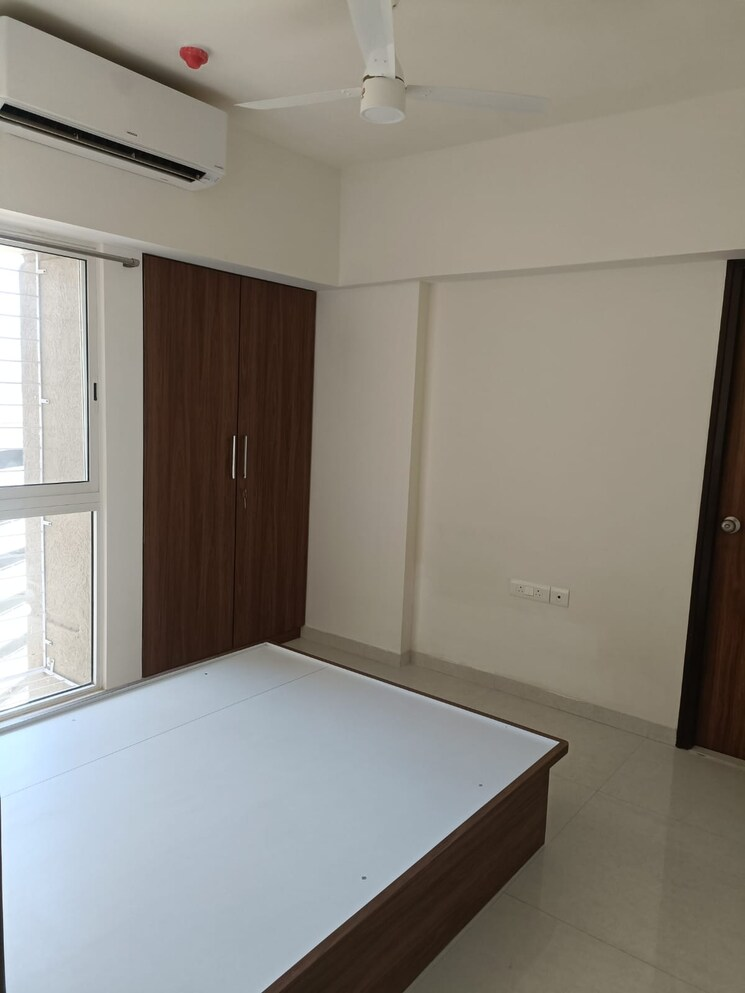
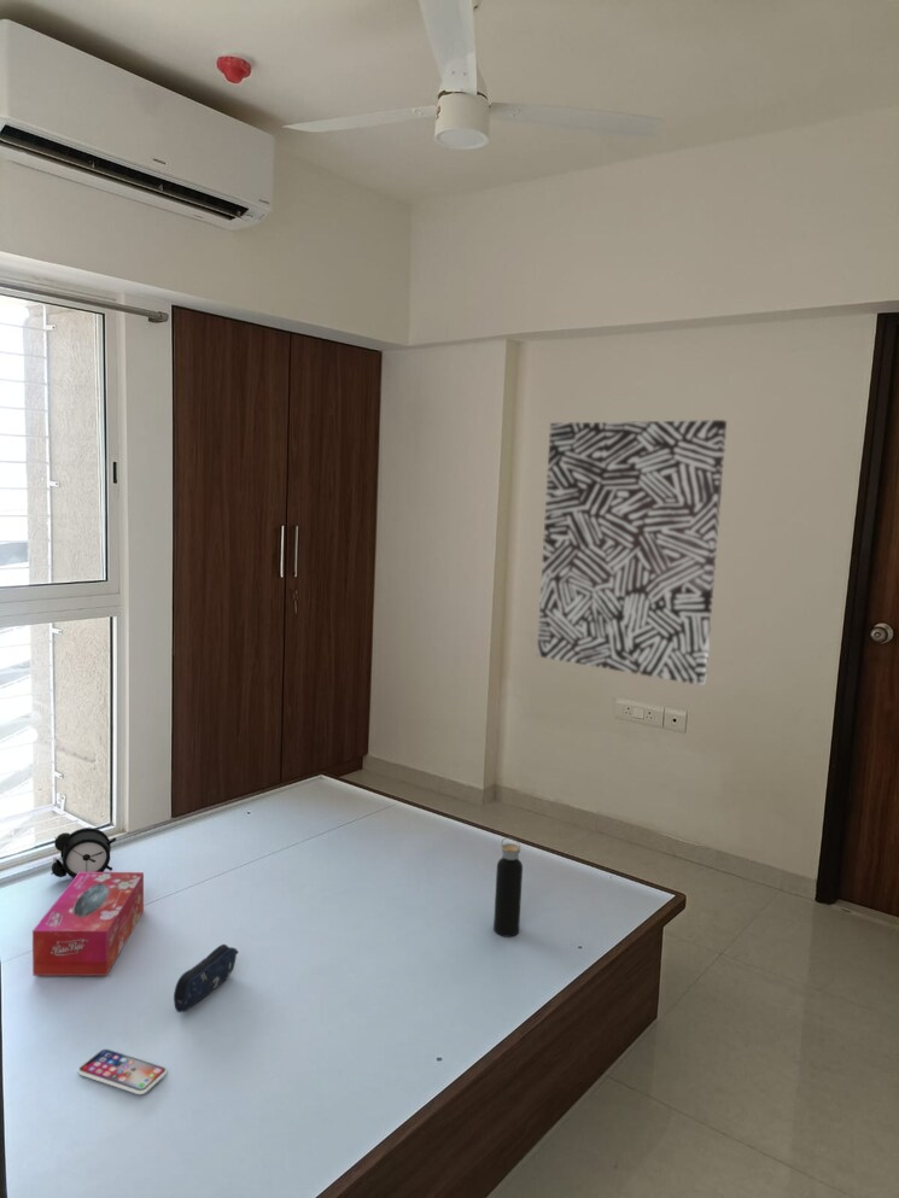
+ wall art [536,419,728,686]
+ smartphone [77,1048,168,1095]
+ water bottle [492,836,524,939]
+ tissue box [31,871,145,977]
+ alarm clock [49,826,117,879]
+ pencil case [173,943,239,1013]
